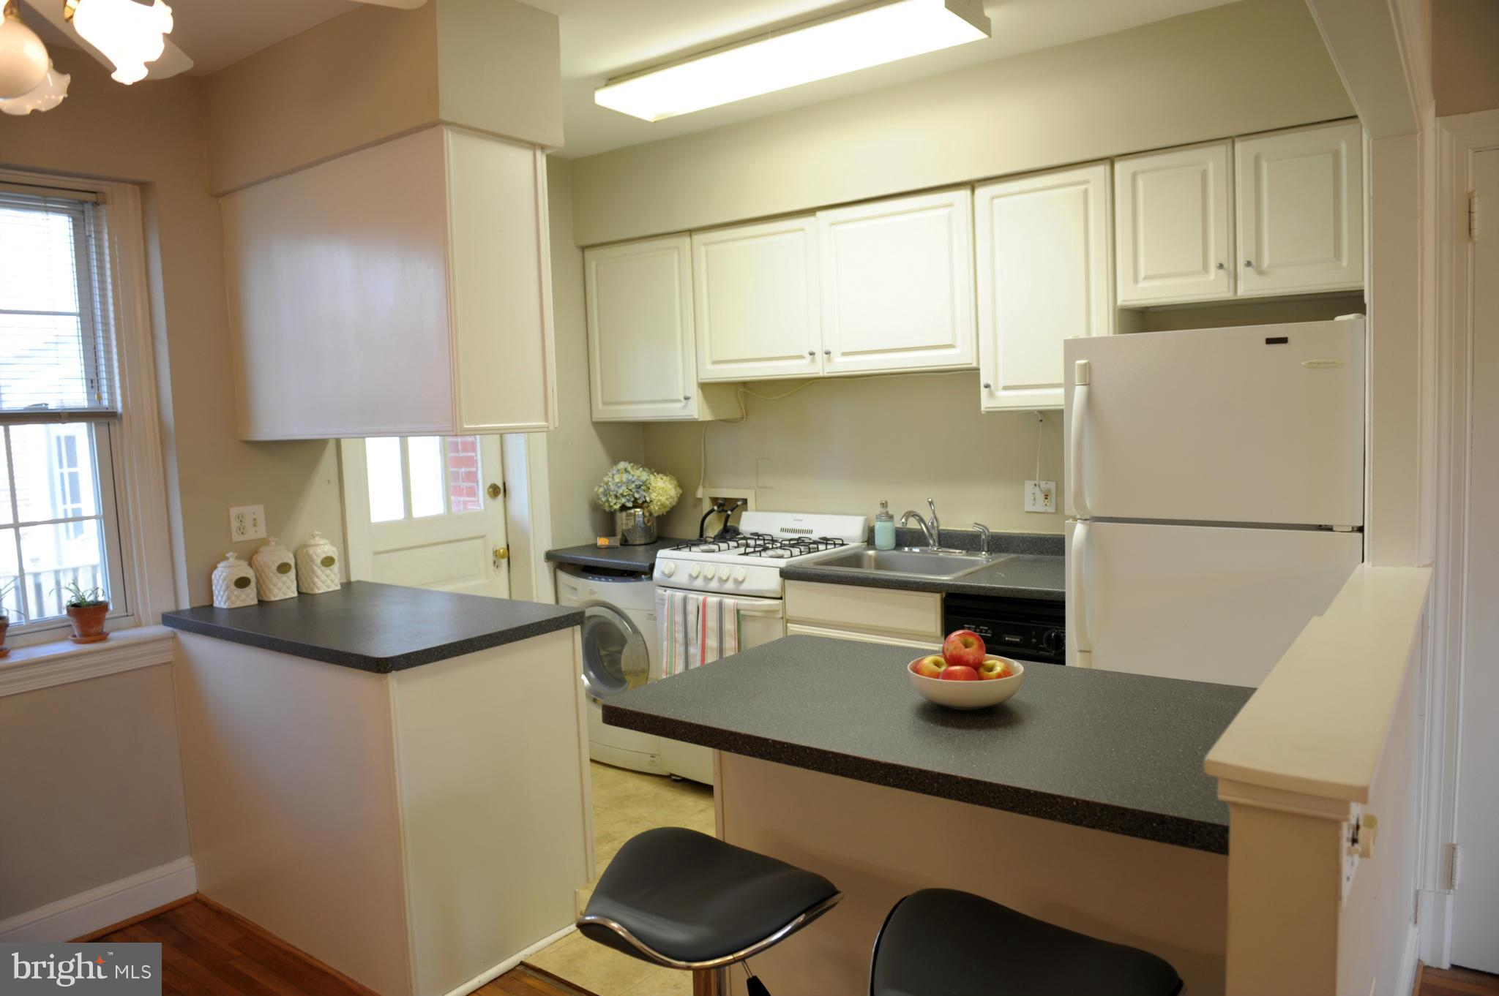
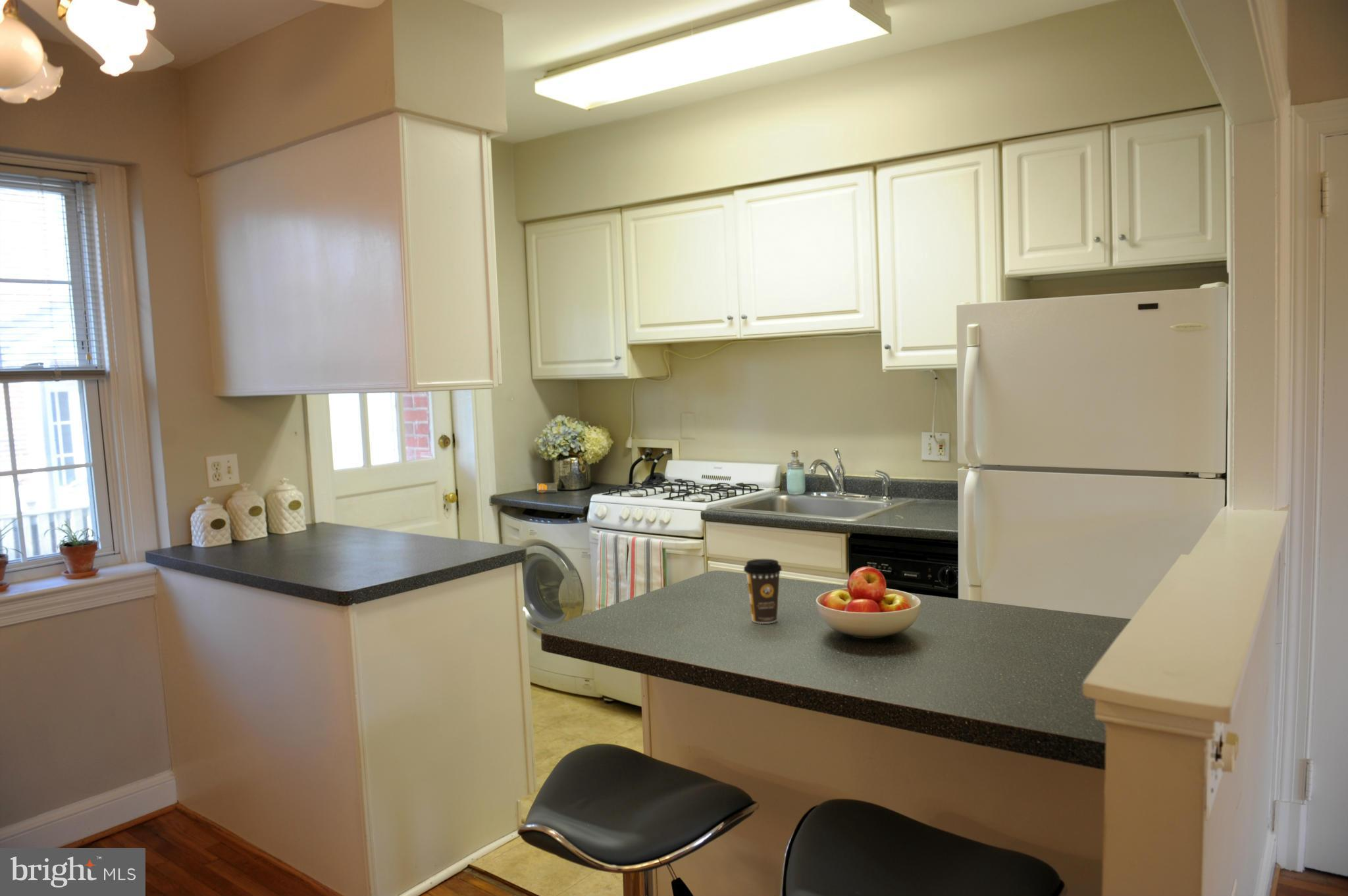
+ coffee cup [743,559,783,624]
